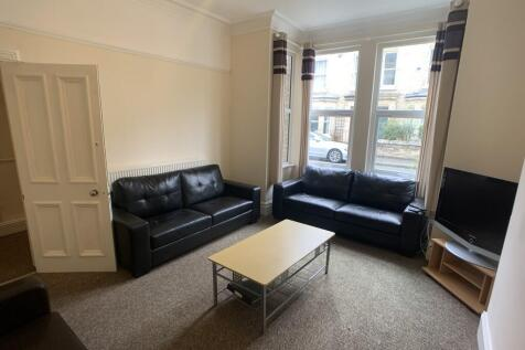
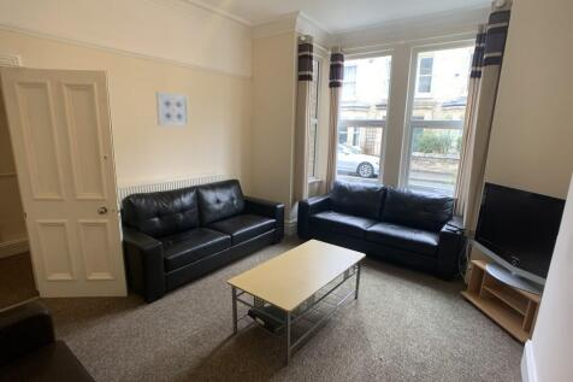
+ wall art [155,90,190,128]
